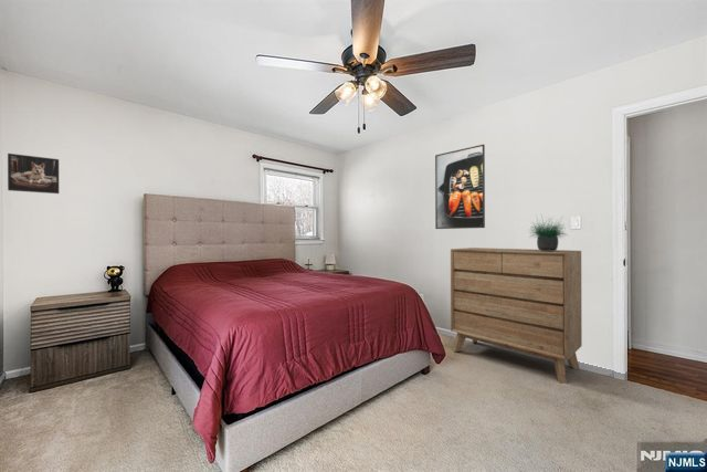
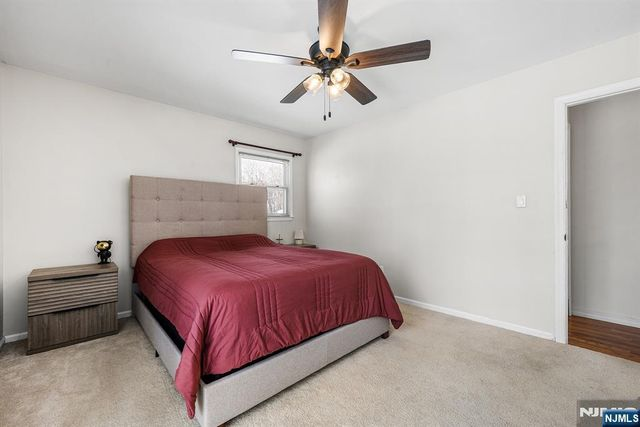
- dresser [450,247,583,385]
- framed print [434,144,486,230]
- potted plant [526,212,568,251]
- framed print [7,153,60,195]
